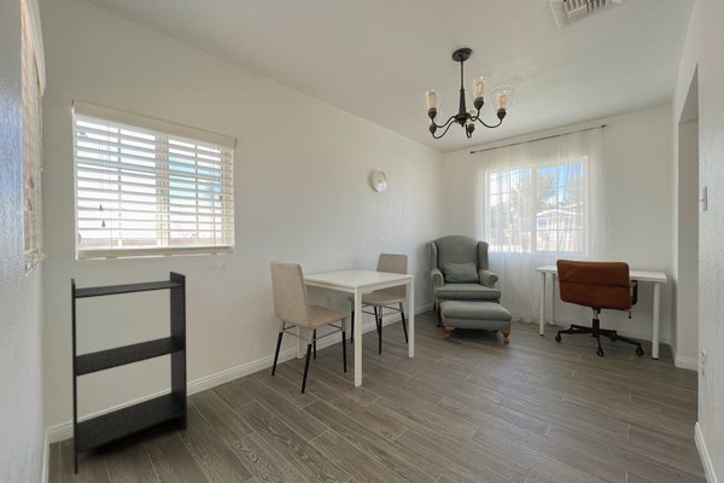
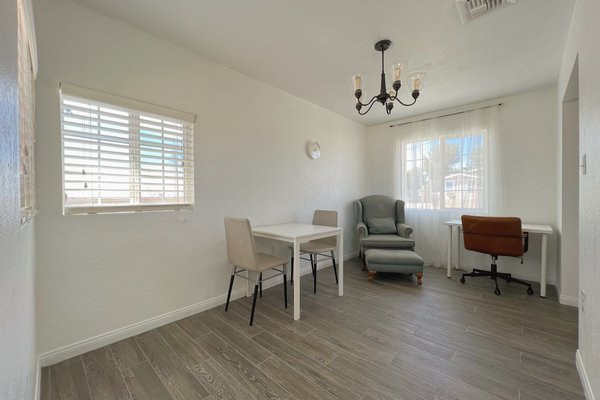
- bookshelf [70,270,188,476]
